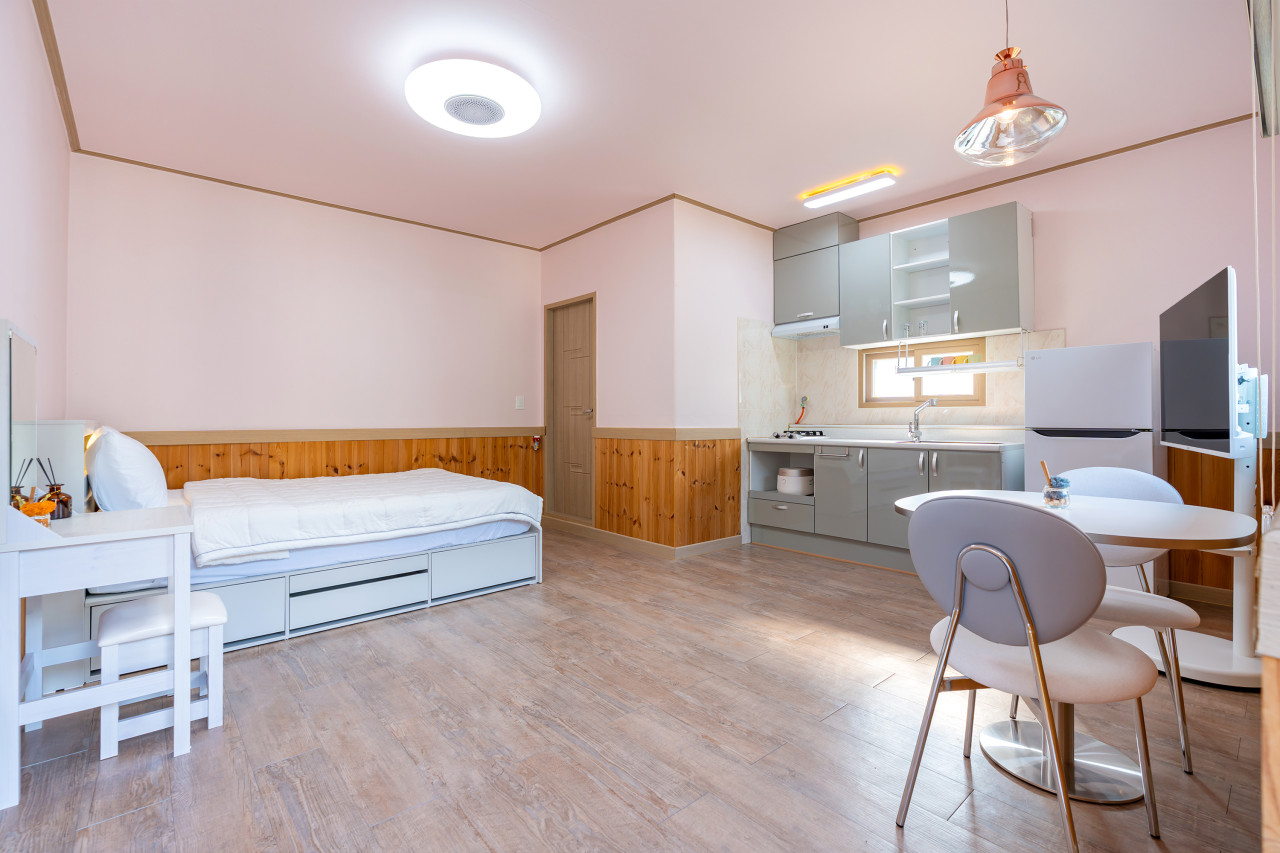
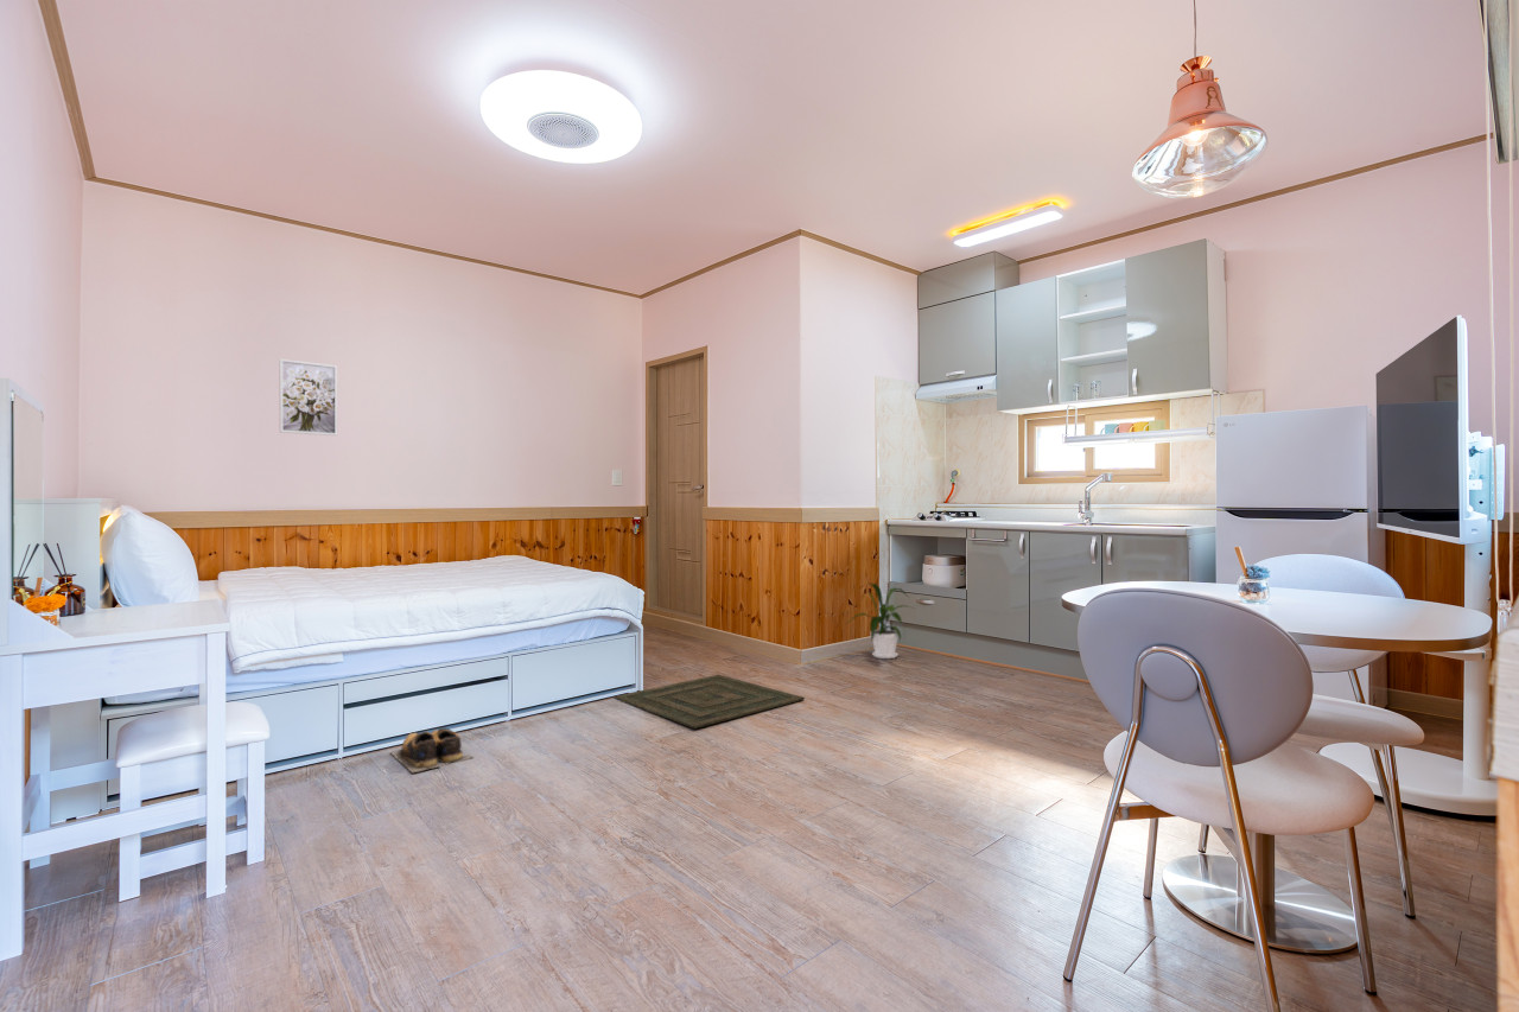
+ bath mat [612,674,806,730]
+ house plant [845,583,915,660]
+ shoes [389,726,475,774]
+ wall art [278,358,338,437]
